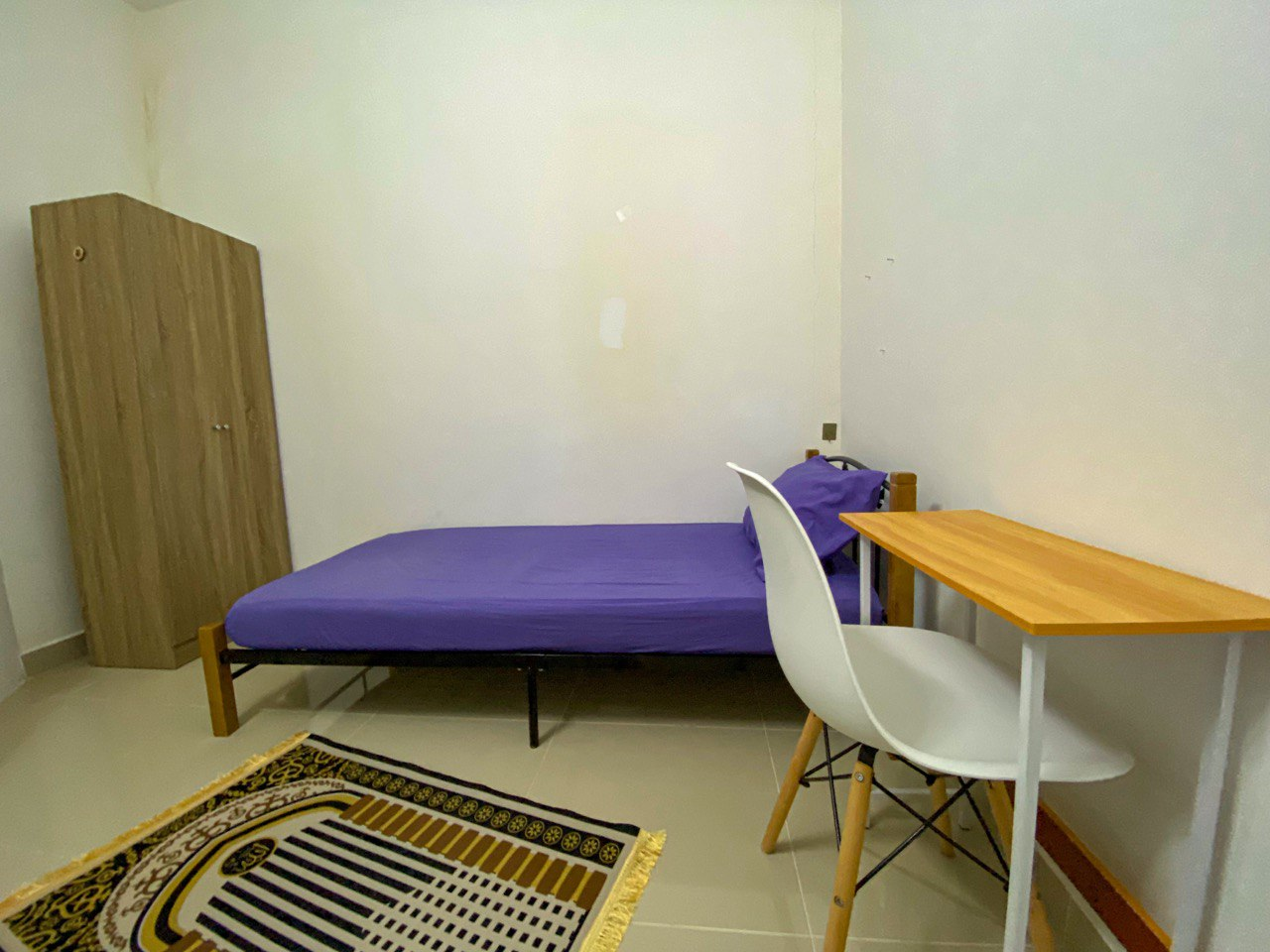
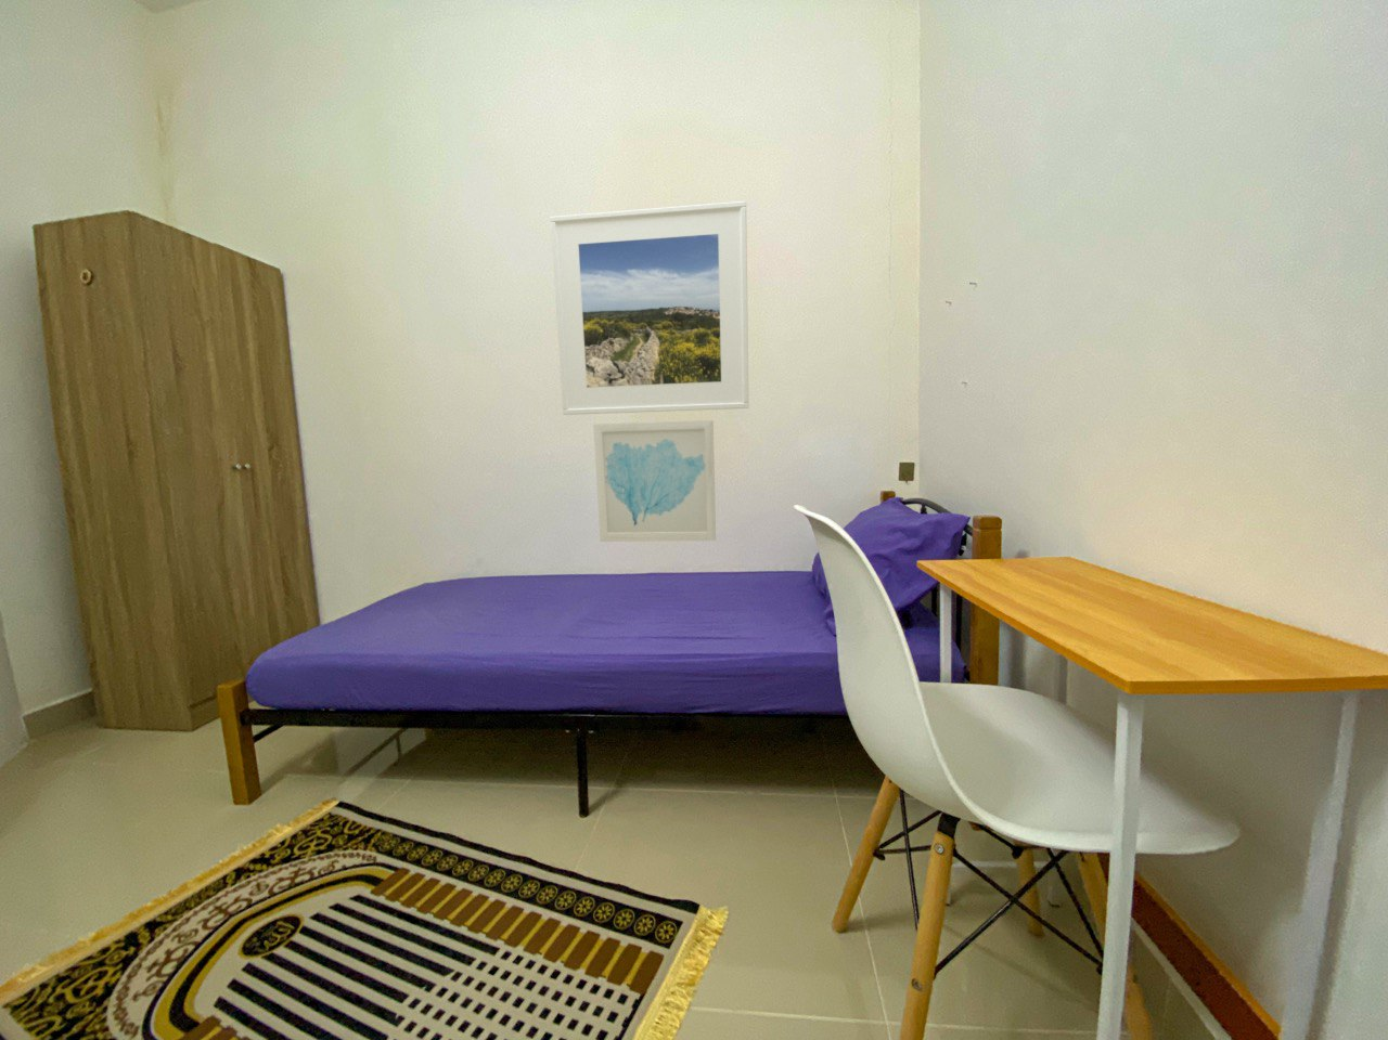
+ wall art [592,419,717,543]
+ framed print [549,200,750,416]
